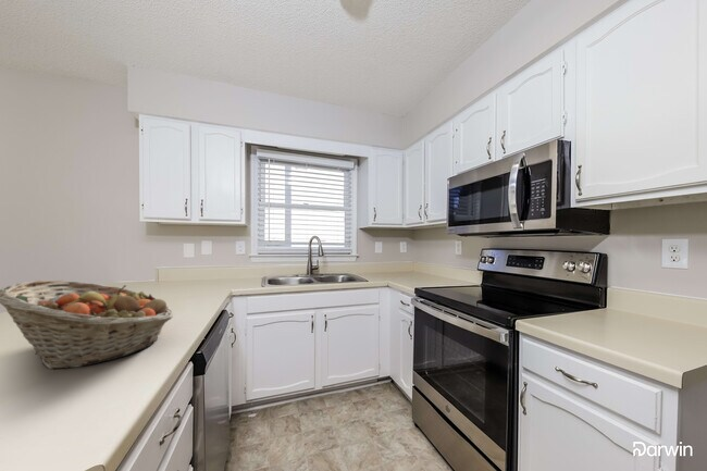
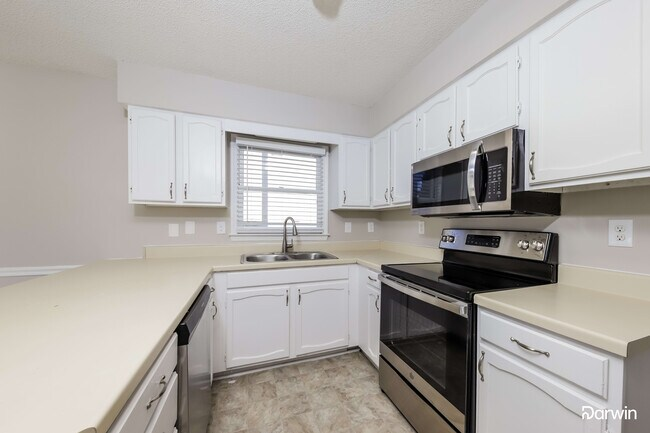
- fruit basket [0,280,174,370]
